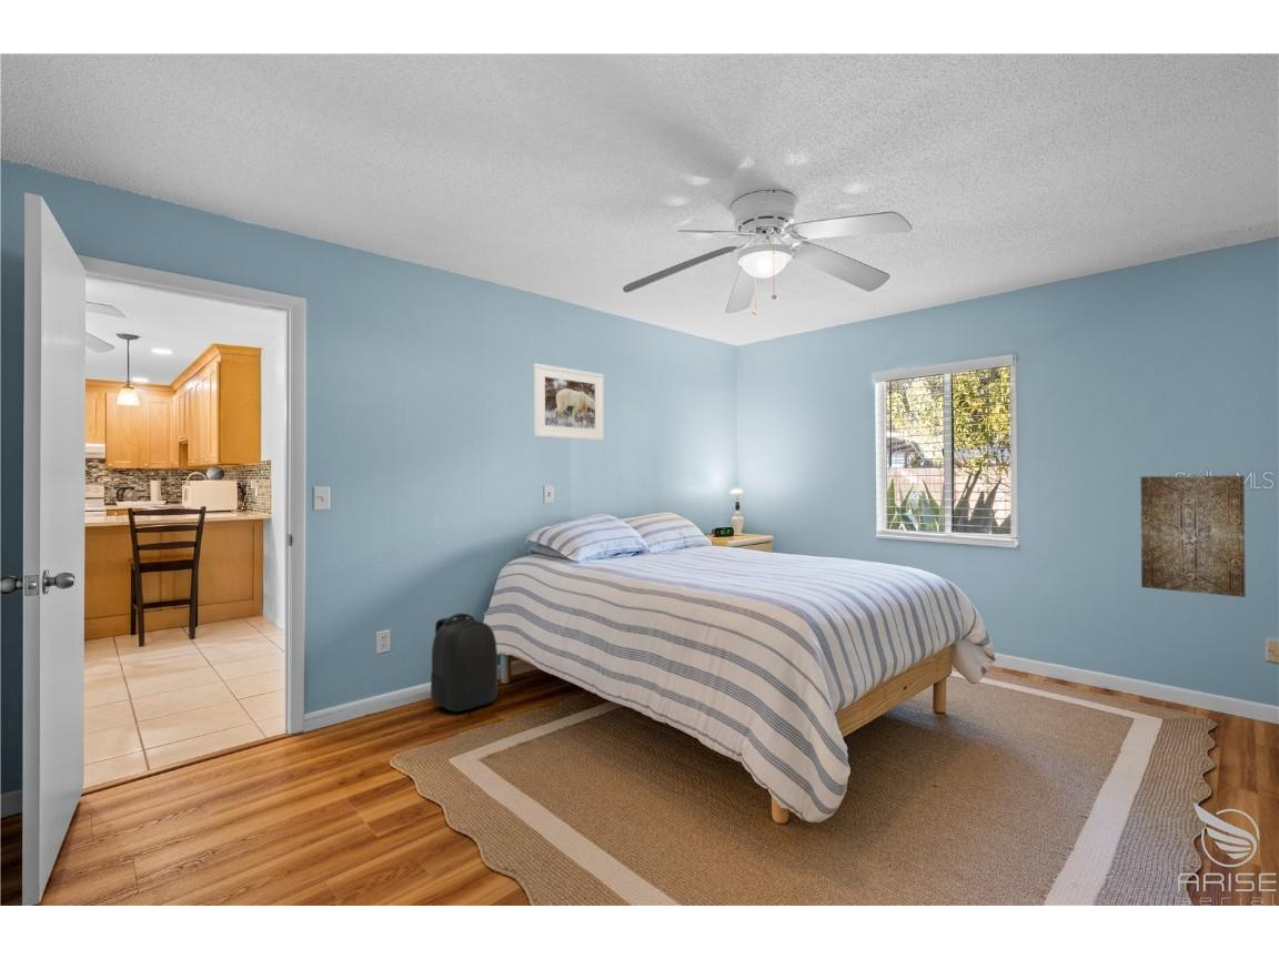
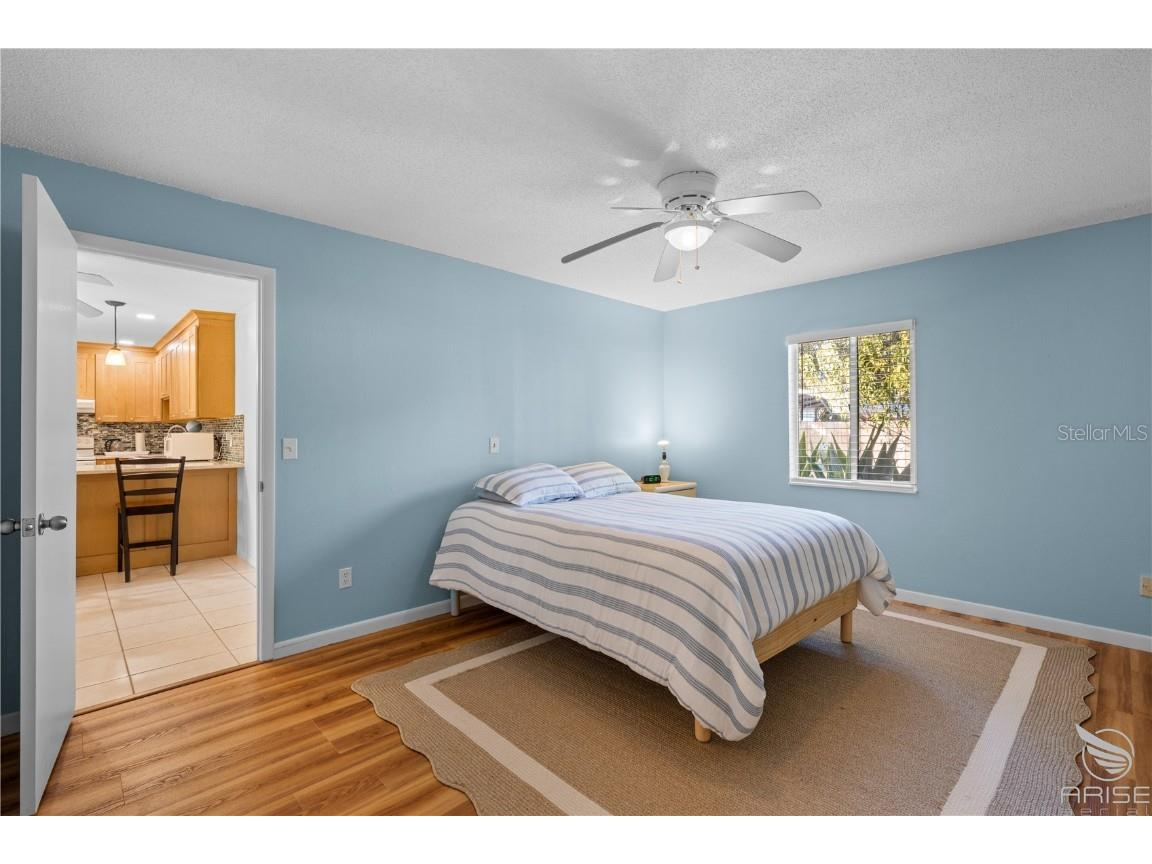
- backpack [430,613,498,713]
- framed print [533,363,605,442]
- wall art [1140,475,1247,598]
